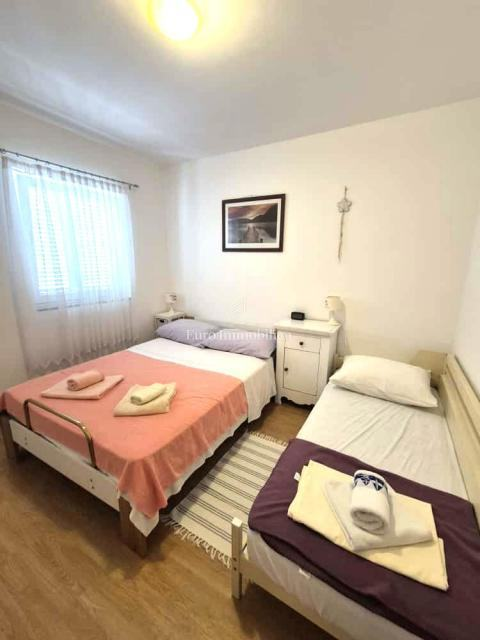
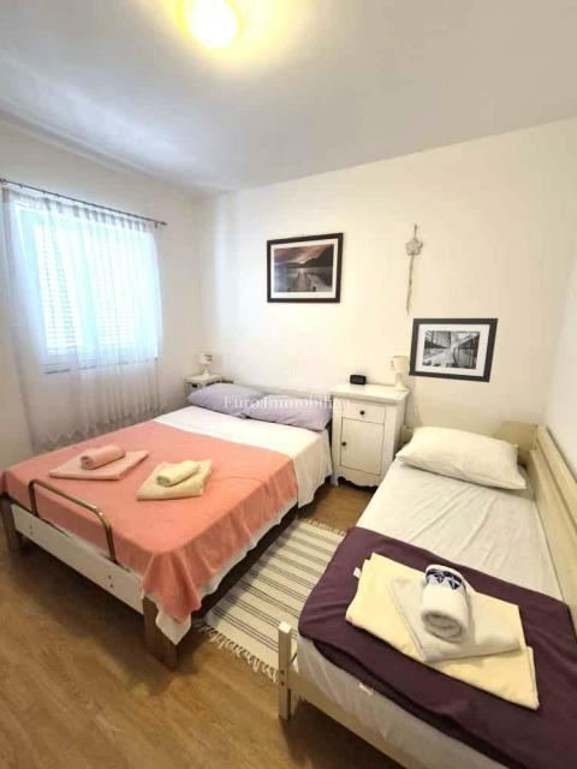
+ wall art [408,317,499,383]
